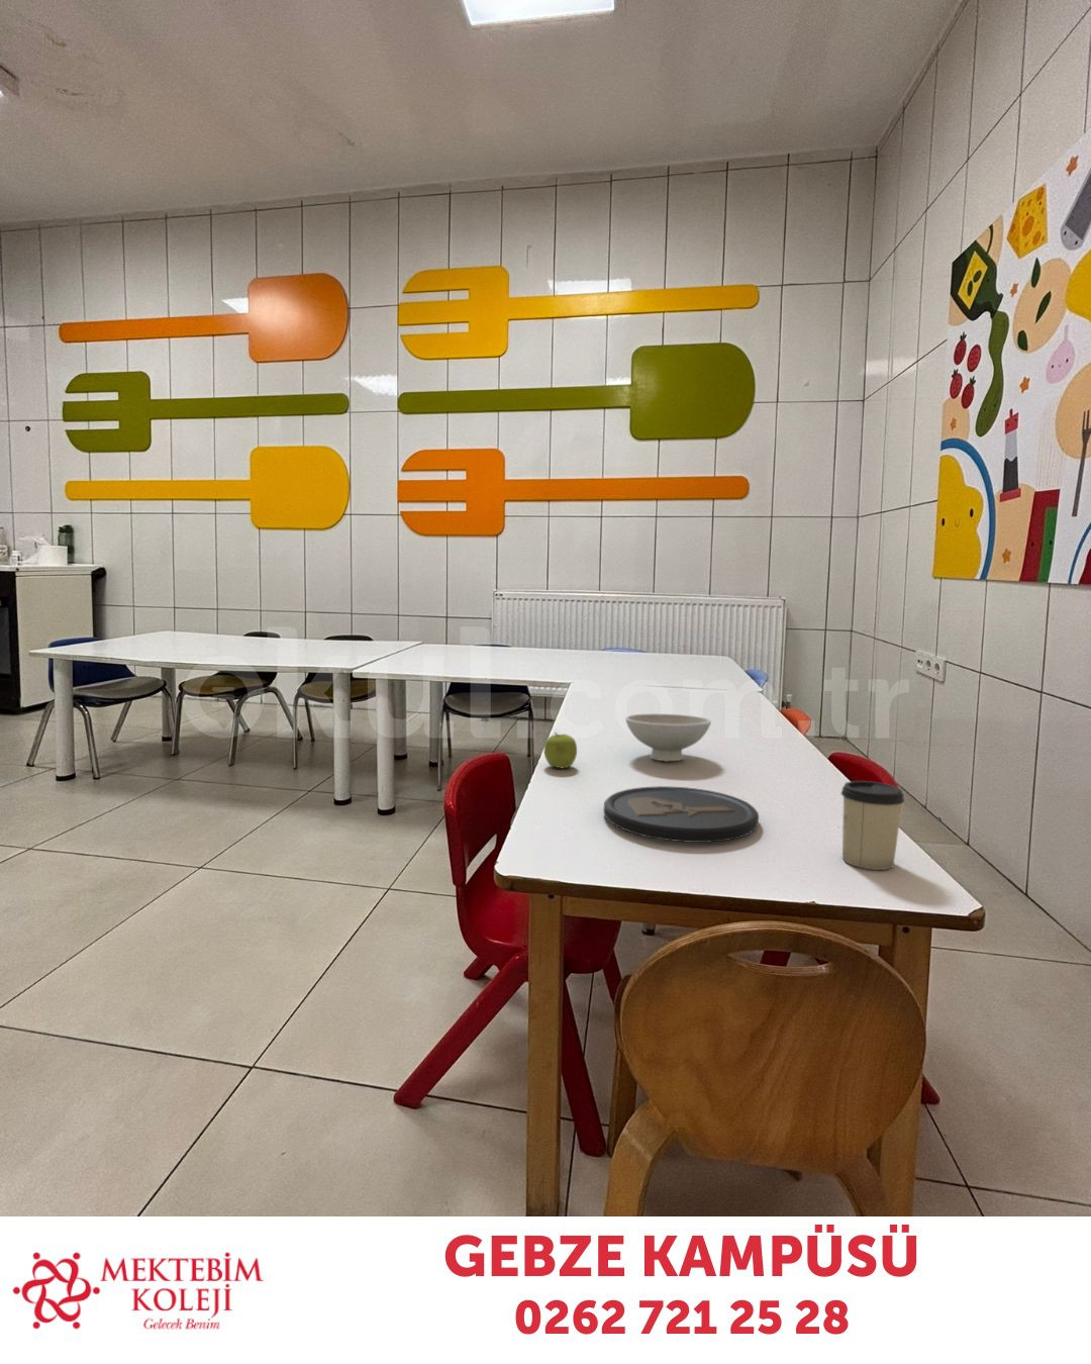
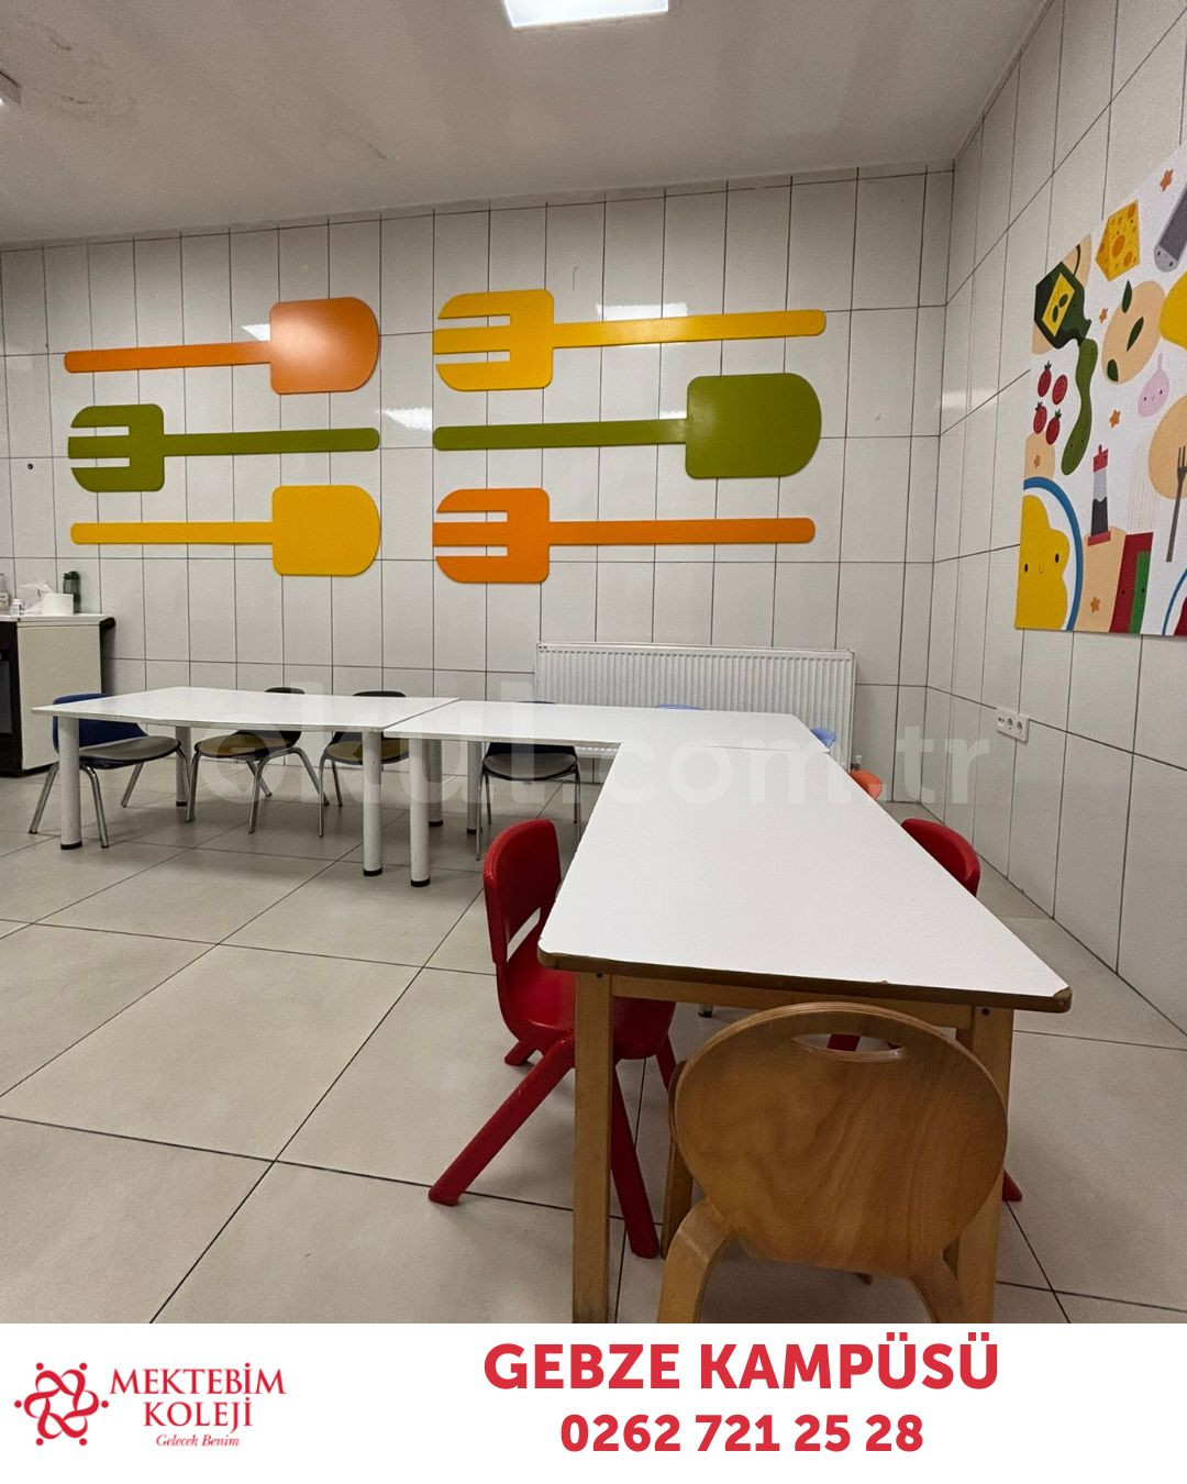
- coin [603,785,759,844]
- bowl [625,714,712,762]
- cup [841,781,905,871]
- fruit [543,732,578,769]
